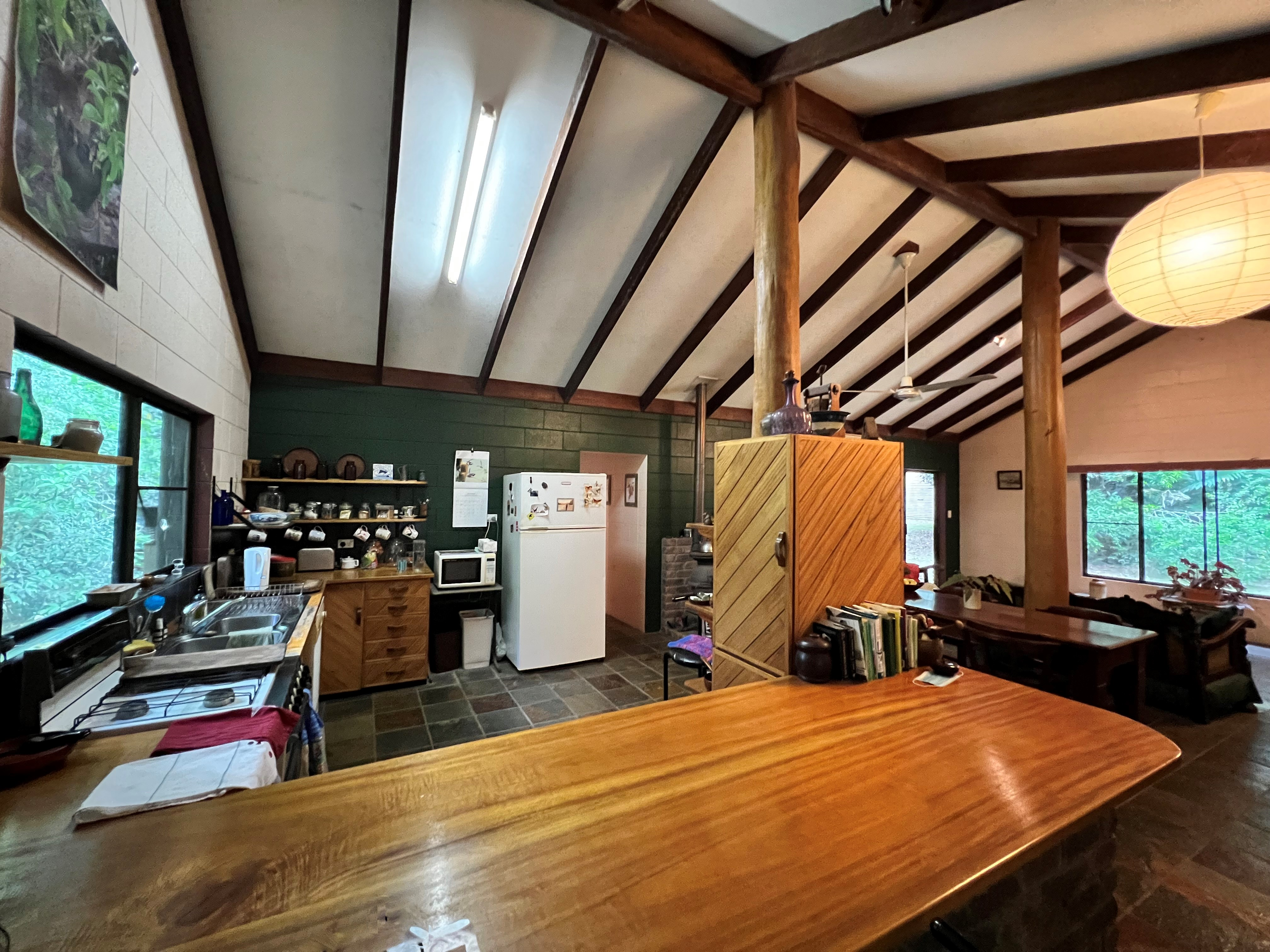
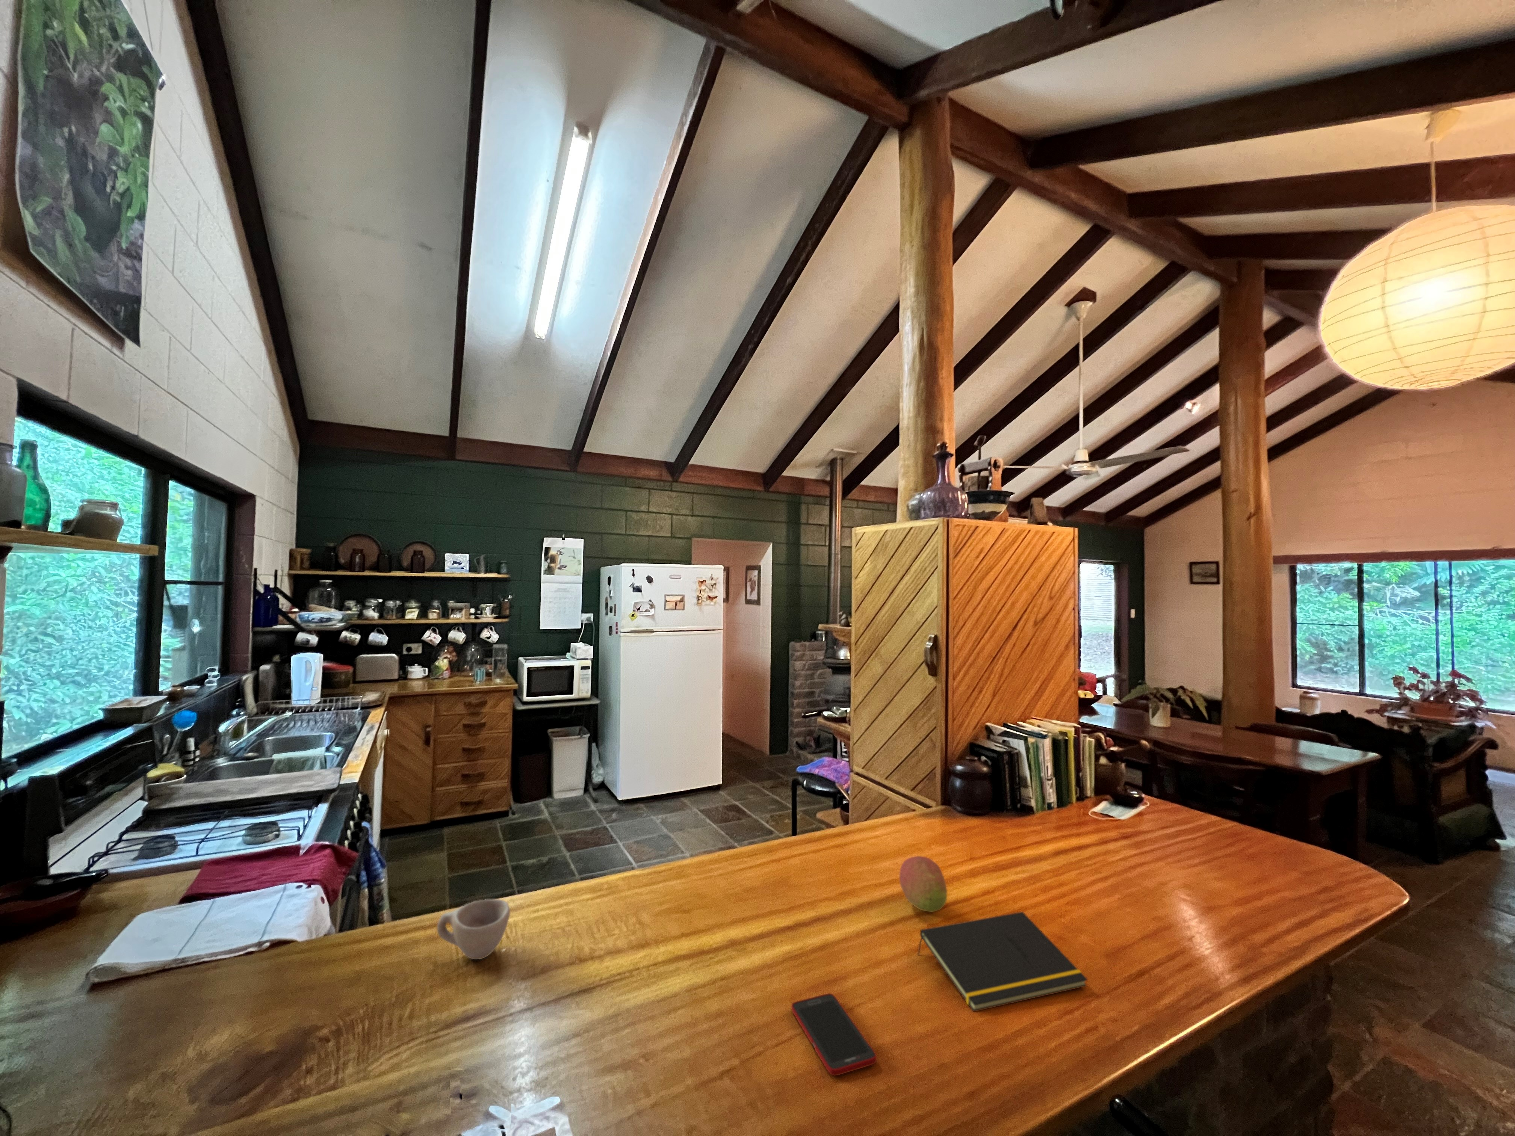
+ cell phone [791,993,877,1076]
+ cup [437,899,511,959]
+ fruit [899,856,947,913]
+ notepad [917,912,1088,1012]
